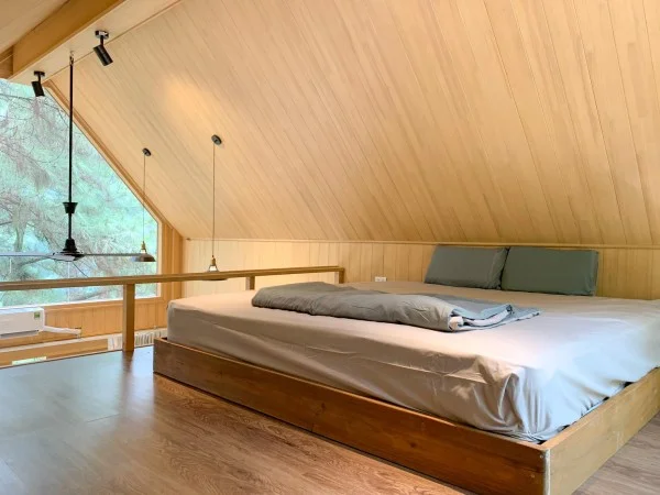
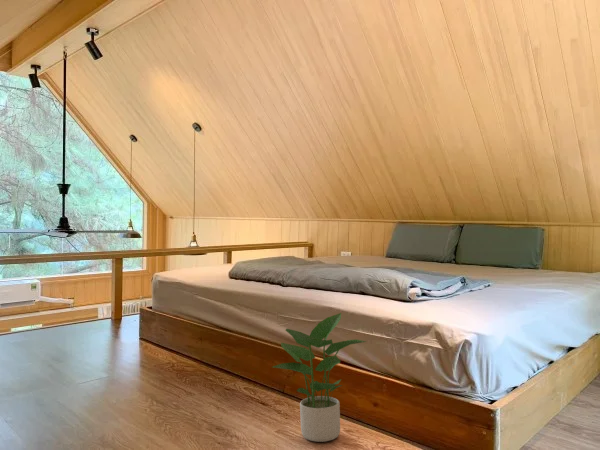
+ potted plant [272,312,367,443]
